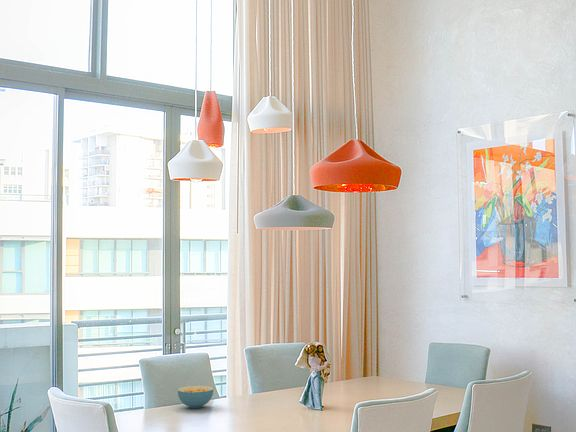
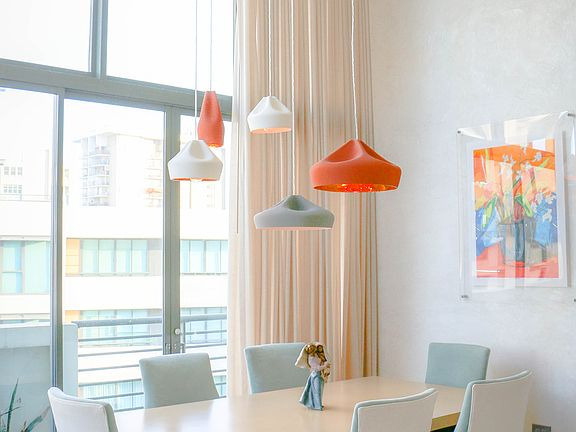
- cereal bowl [176,385,214,409]
